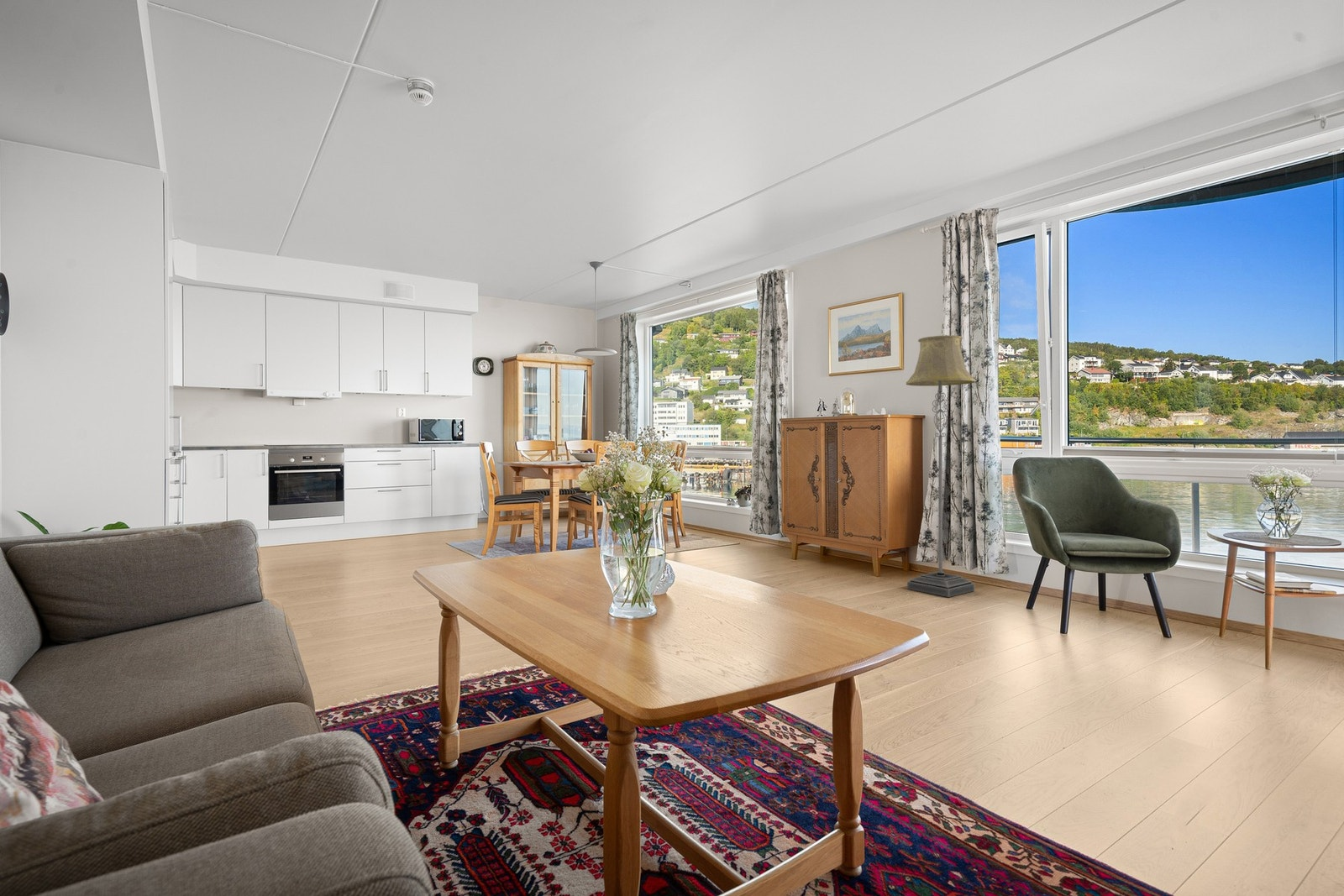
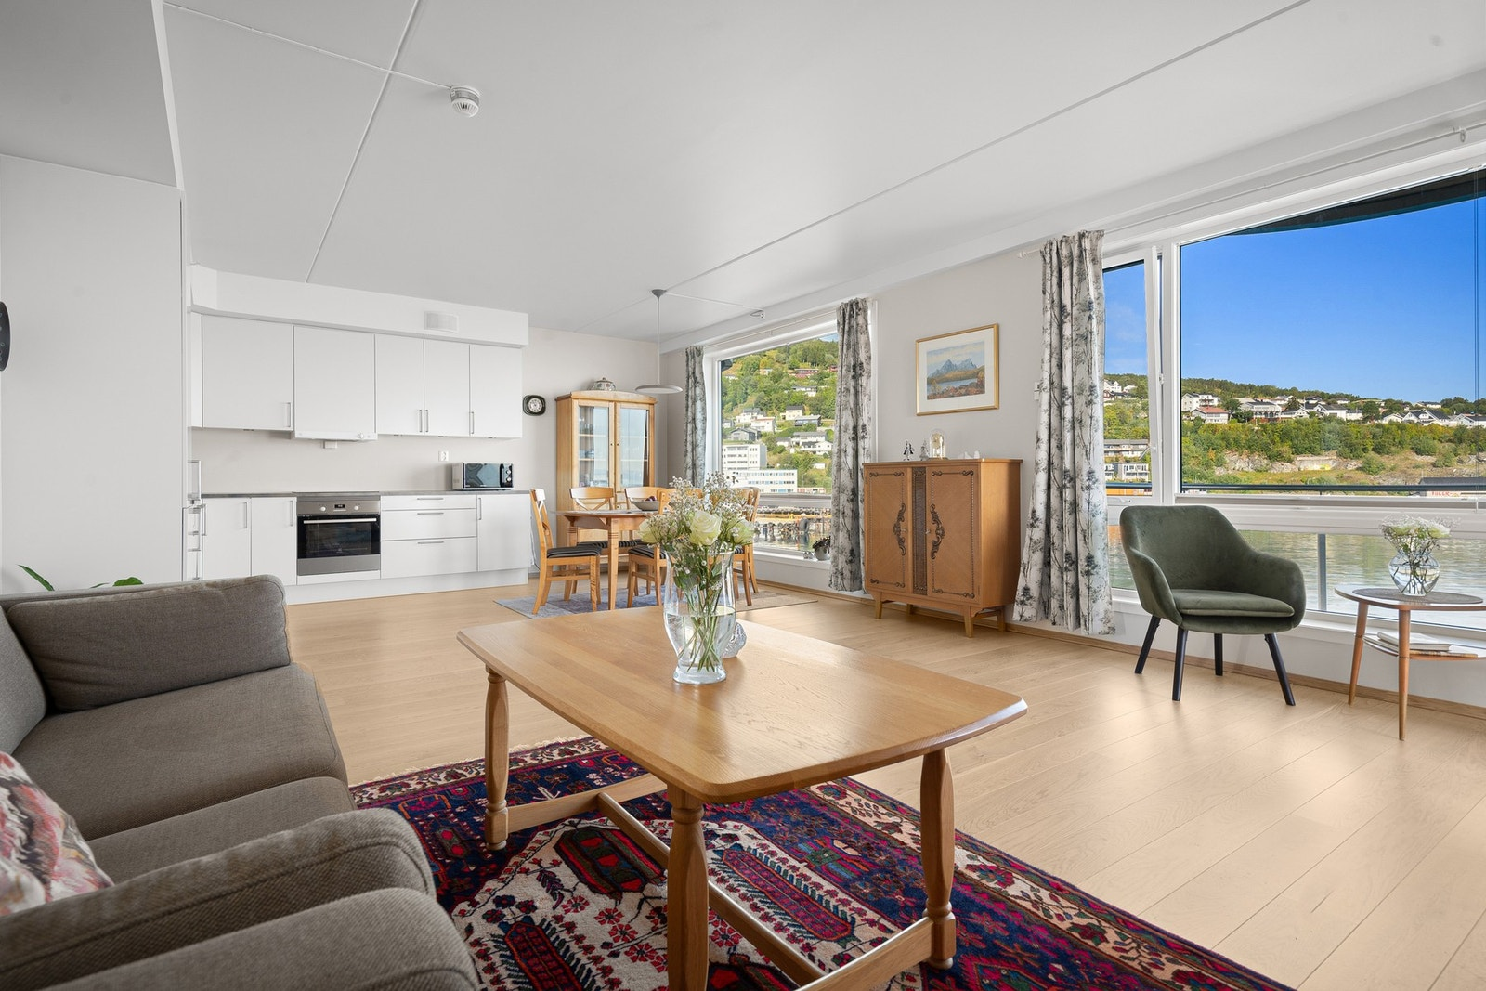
- floor lamp [906,334,976,598]
